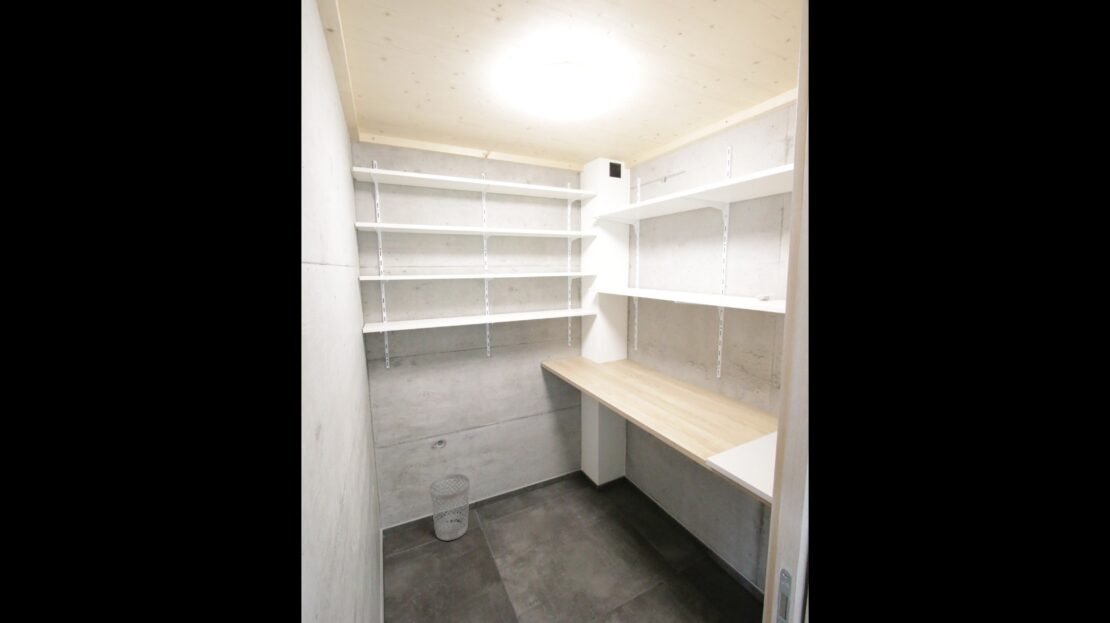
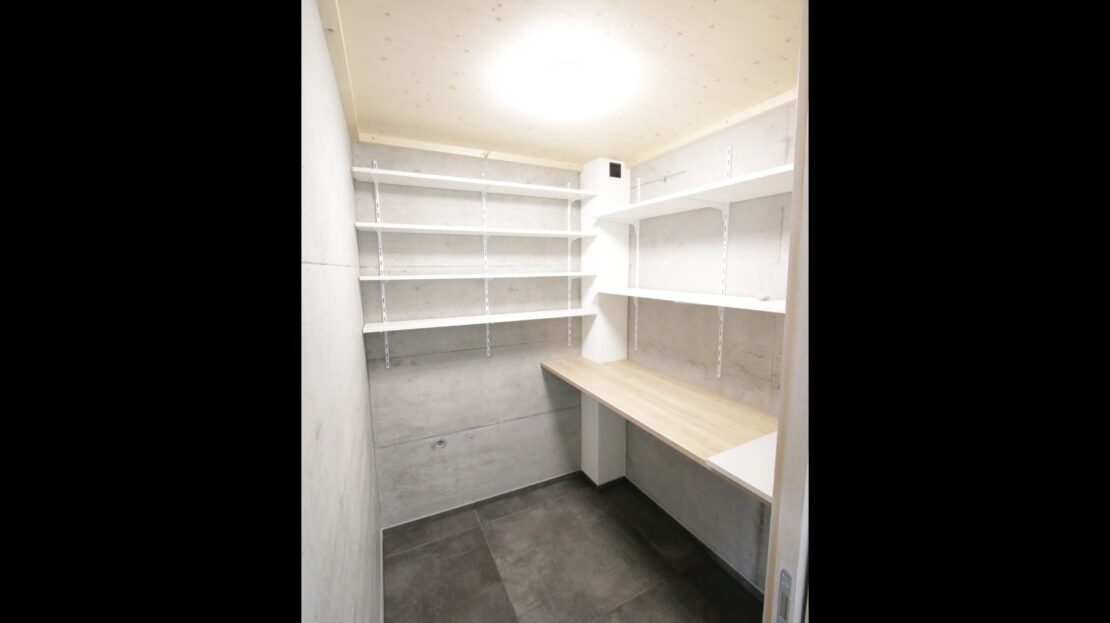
- wastebasket [428,473,471,541]
